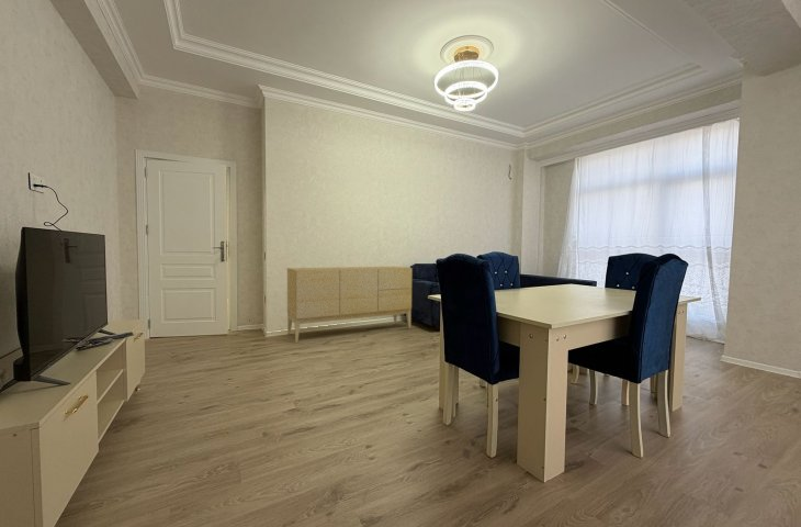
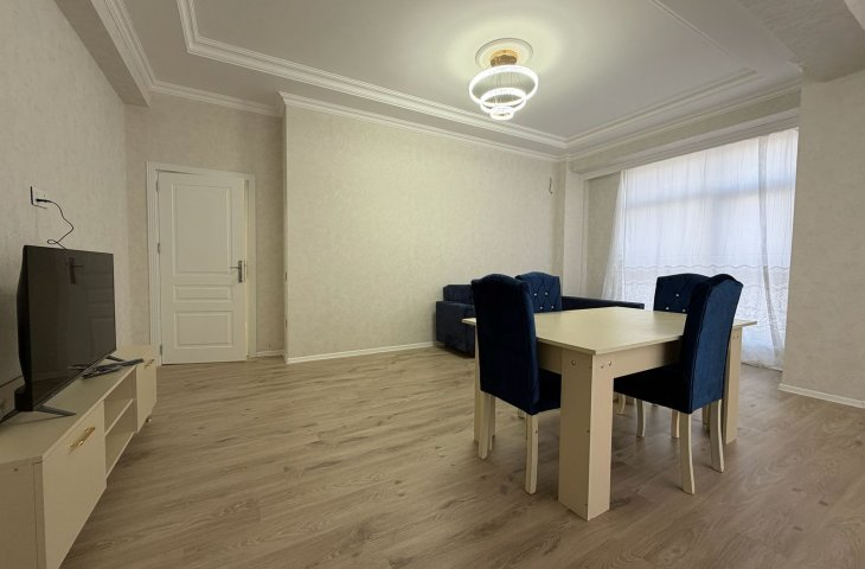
- sideboard [286,266,414,344]
